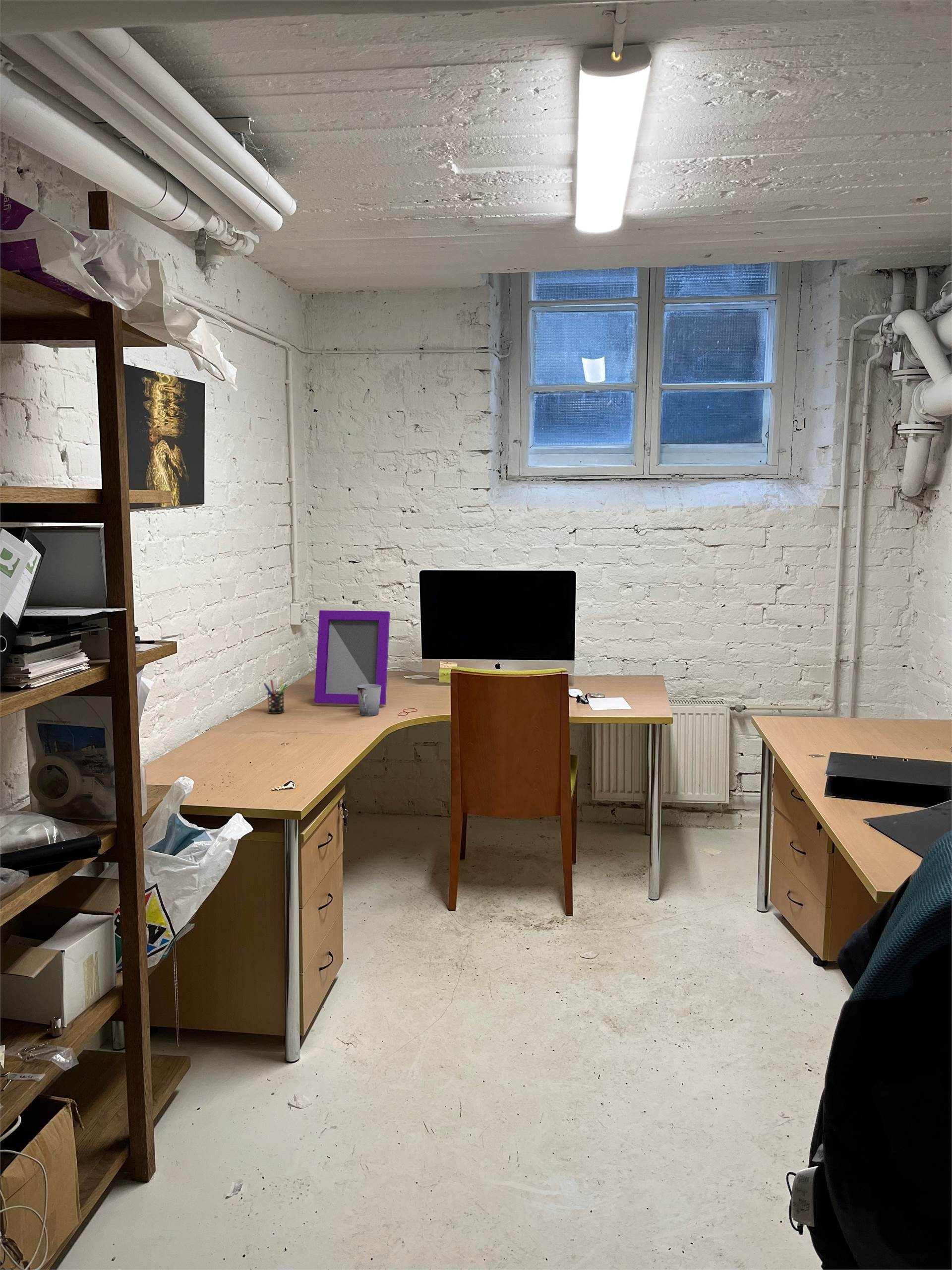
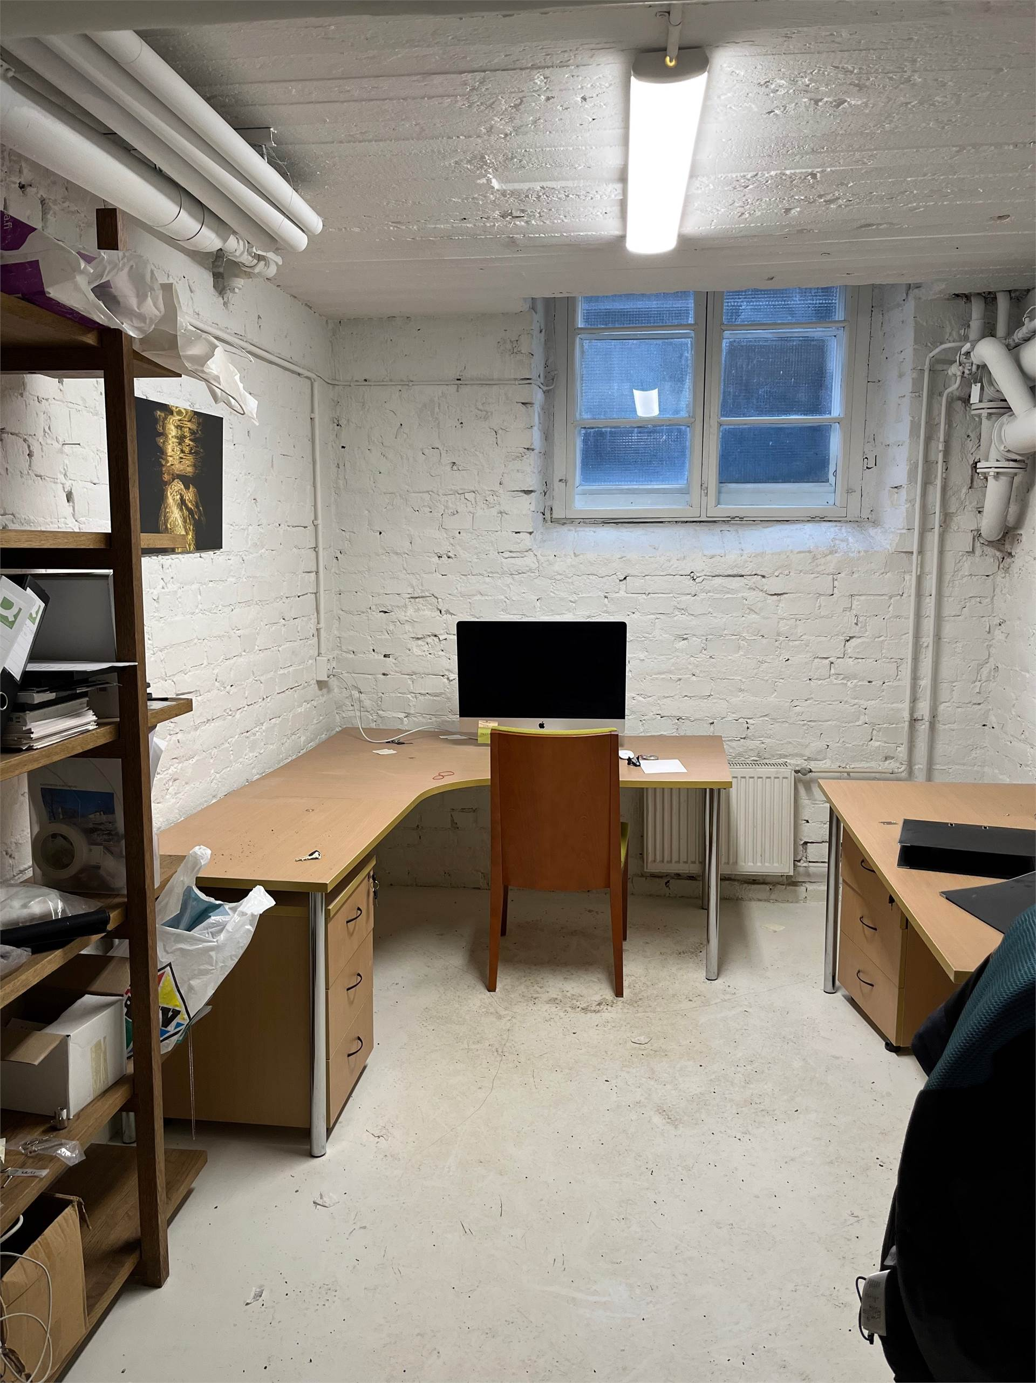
- cup [357,684,381,716]
- picture frame [314,610,390,705]
- pen holder [263,679,288,714]
